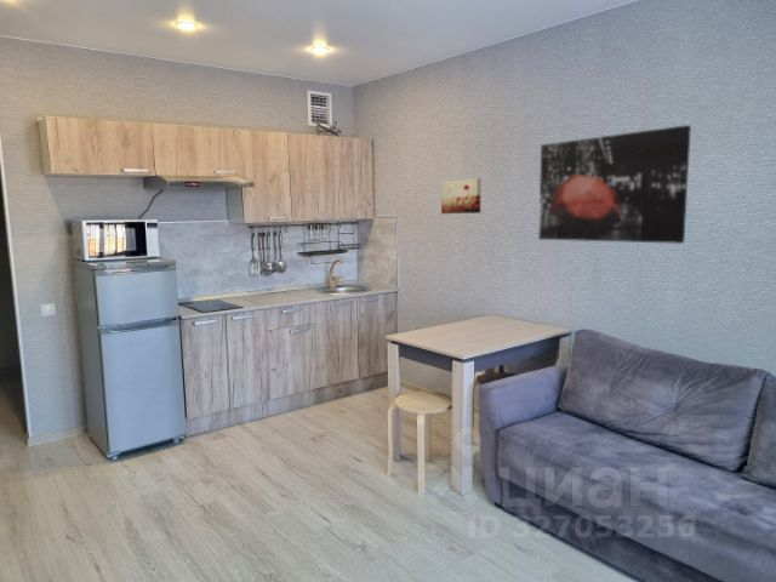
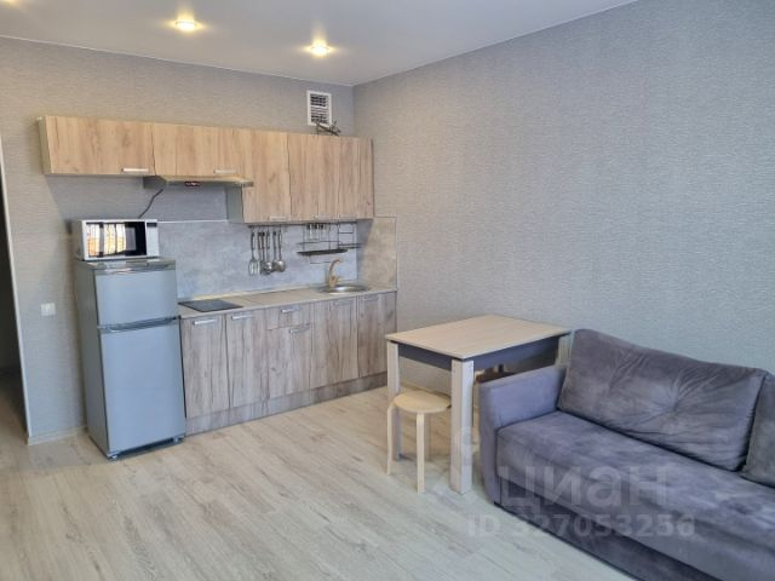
- wall art [537,124,692,245]
- wall art [440,177,483,215]
